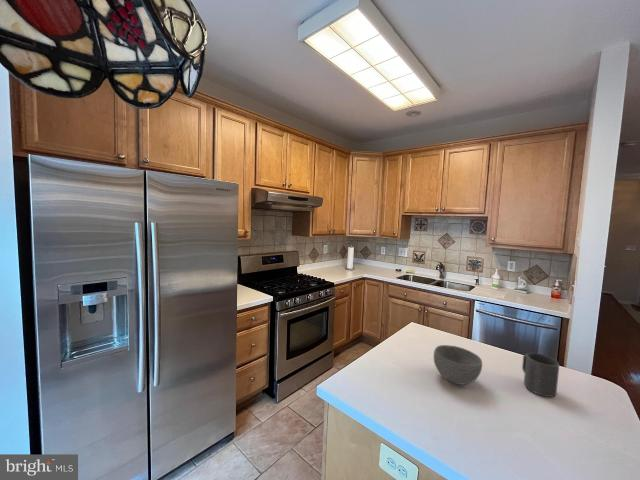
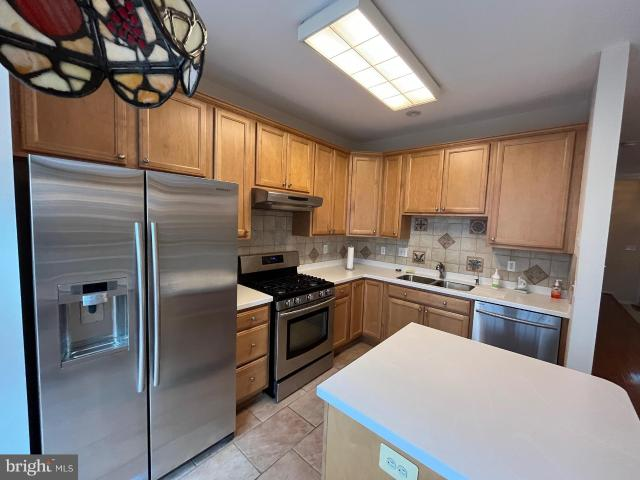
- bowl [433,344,483,386]
- mug [521,352,560,398]
